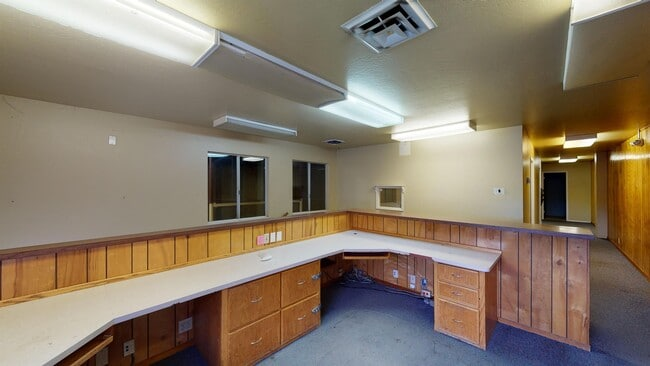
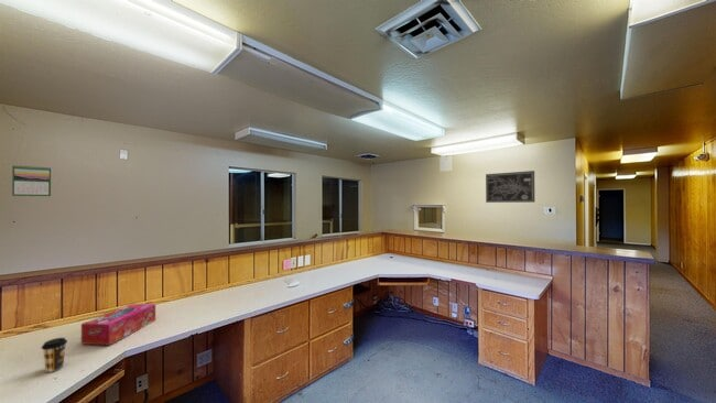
+ wall art [485,170,535,204]
+ tissue box [80,303,156,346]
+ calendar [11,164,52,197]
+ coffee cup [41,337,68,373]
